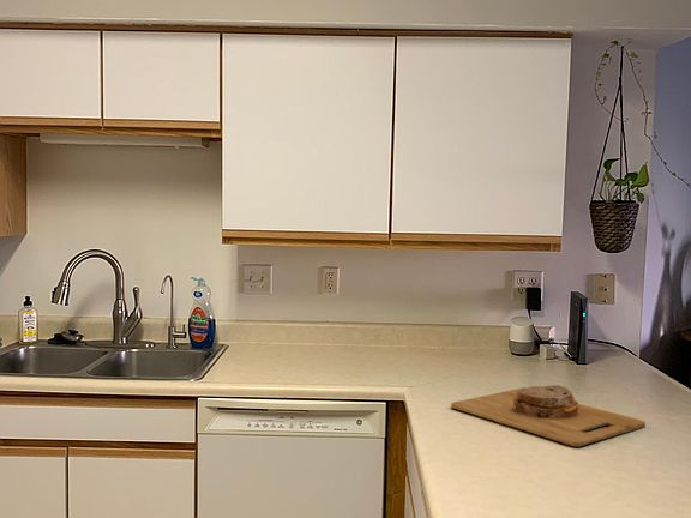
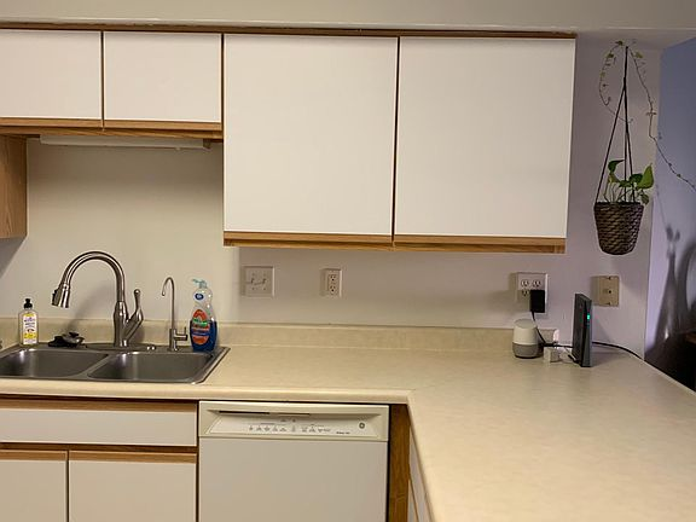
- cutting board [450,384,647,447]
